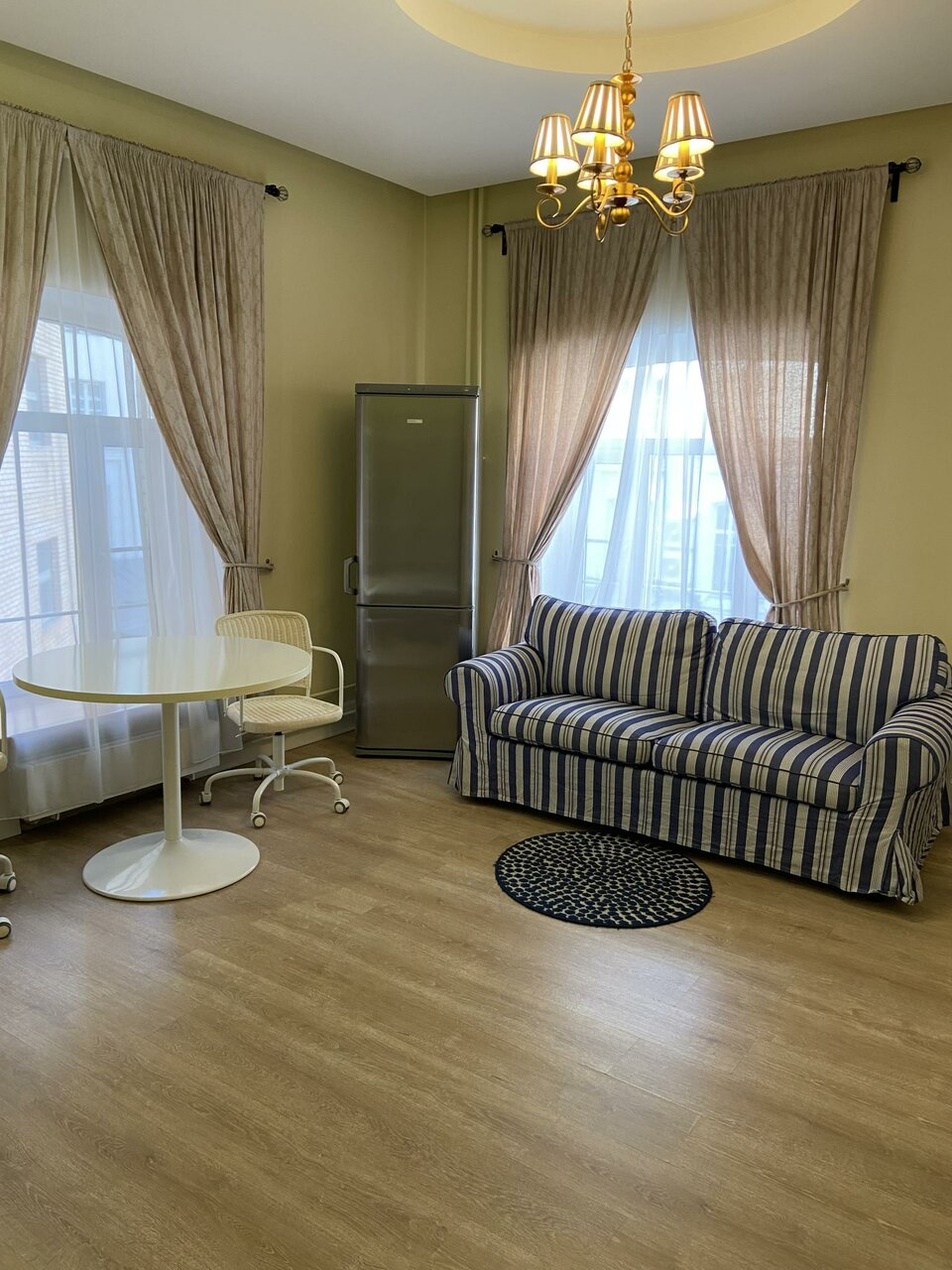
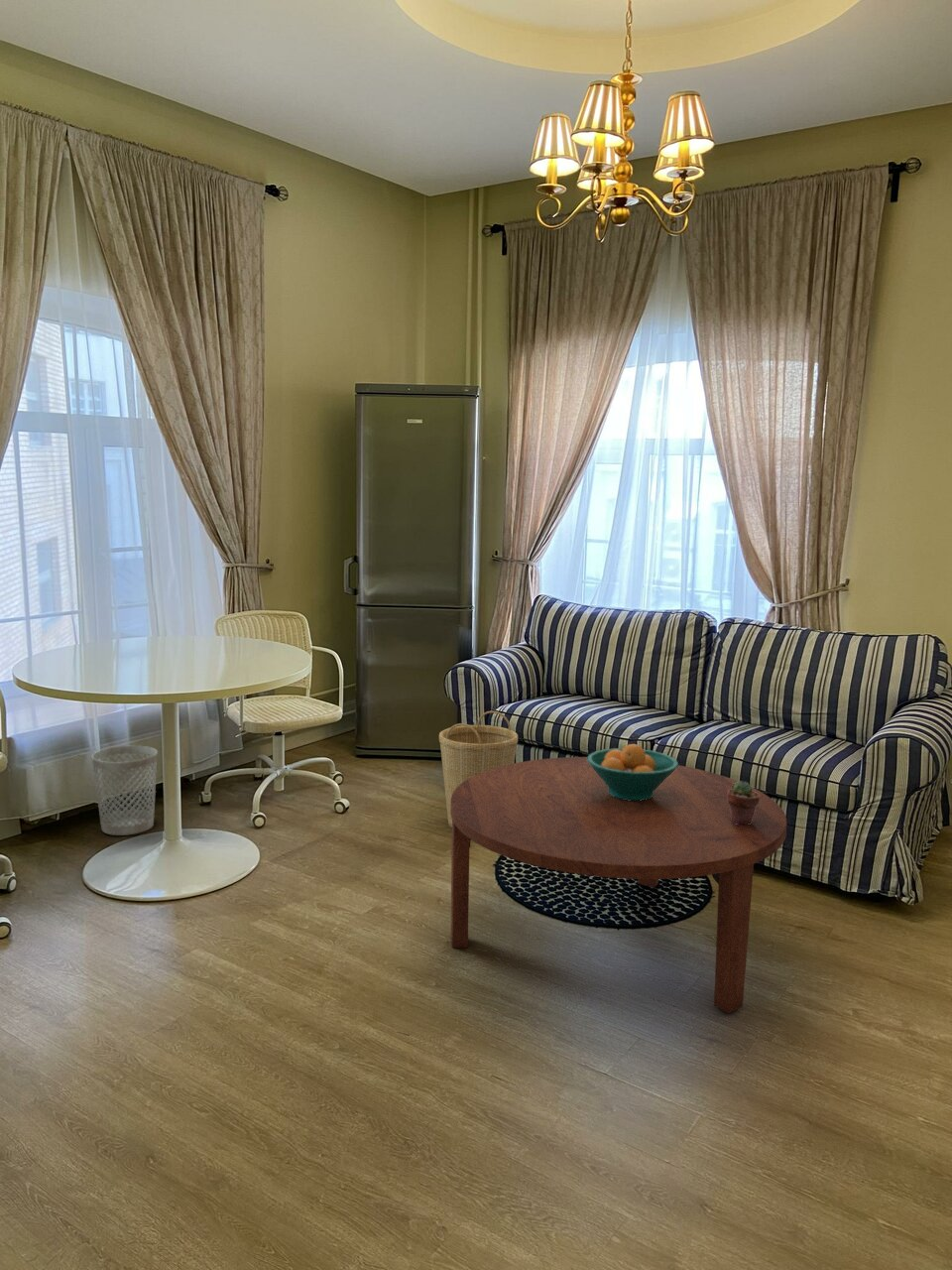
+ fruit bowl [587,743,679,801]
+ basket [438,710,519,828]
+ wastebasket [91,745,159,836]
+ potted succulent [727,780,760,826]
+ coffee table [450,756,787,1014]
